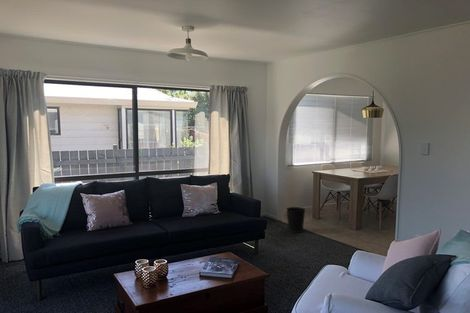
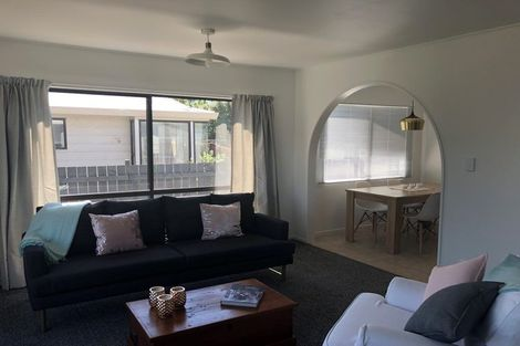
- wastebasket [285,206,306,233]
